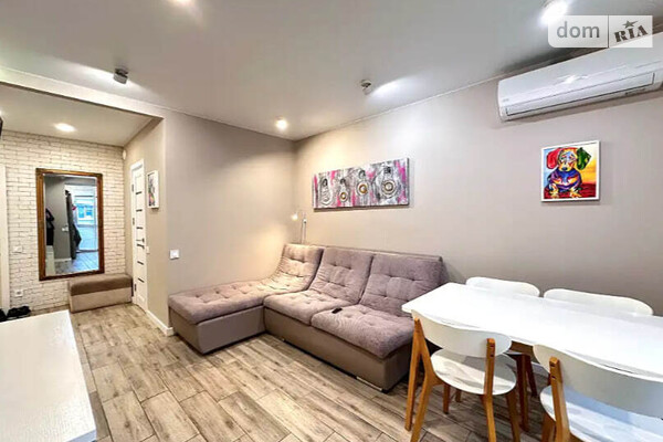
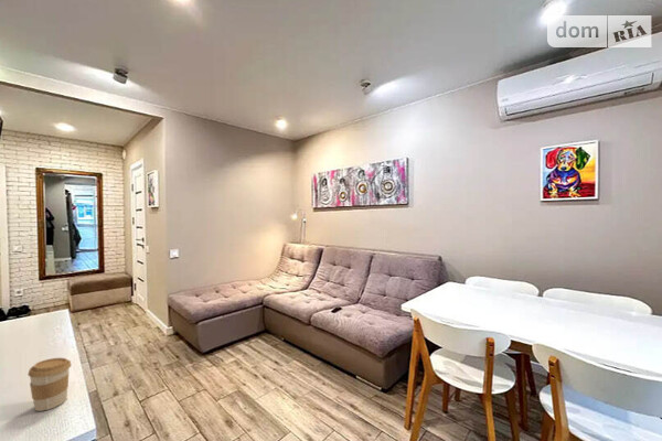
+ coffee cup [26,357,72,412]
